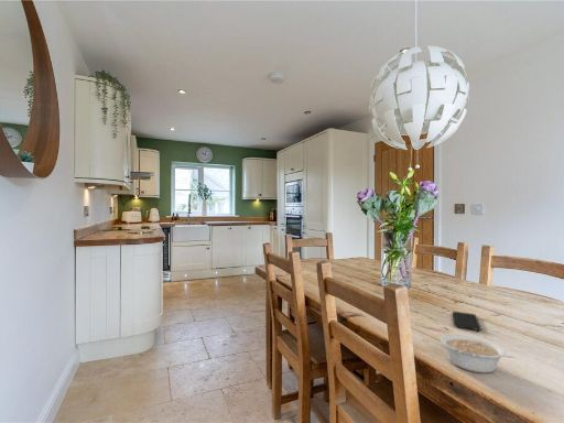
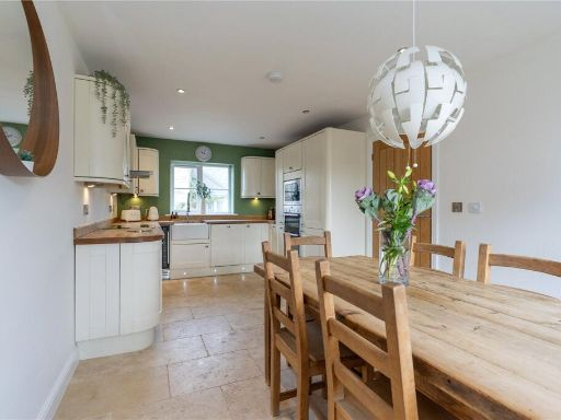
- legume [440,333,516,375]
- smartphone [452,311,481,332]
